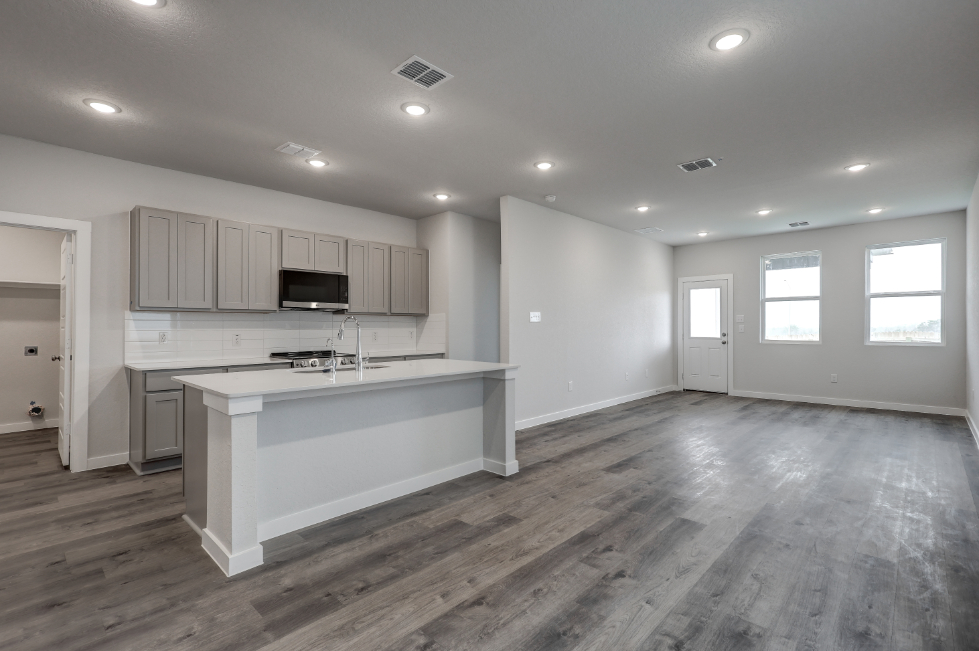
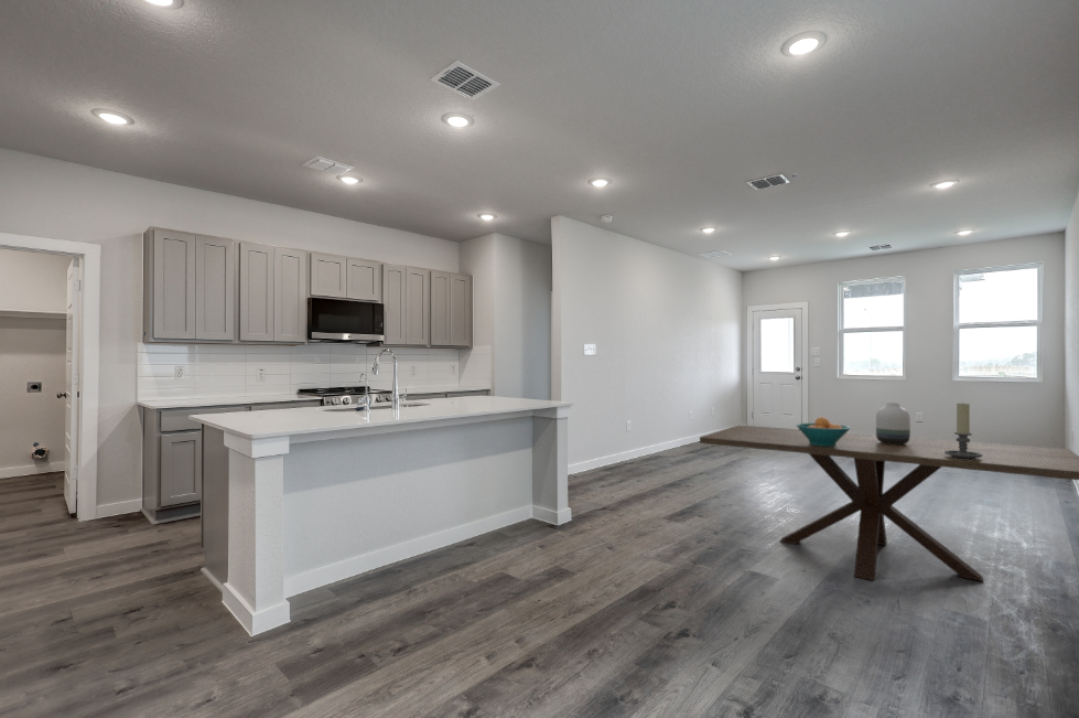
+ fruit bowl [795,416,852,447]
+ candle holder [945,401,982,460]
+ dining table [699,424,1079,582]
+ vase [875,401,911,444]
